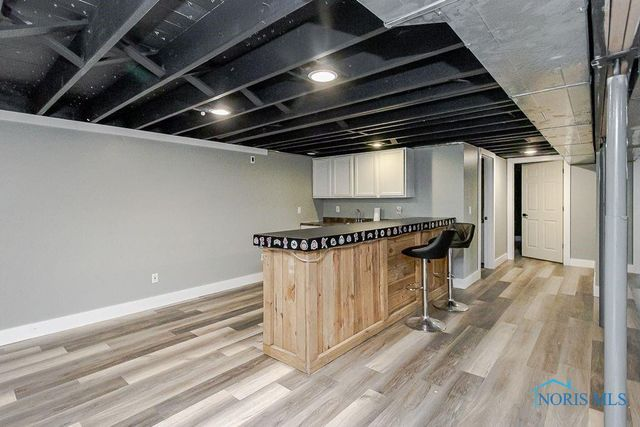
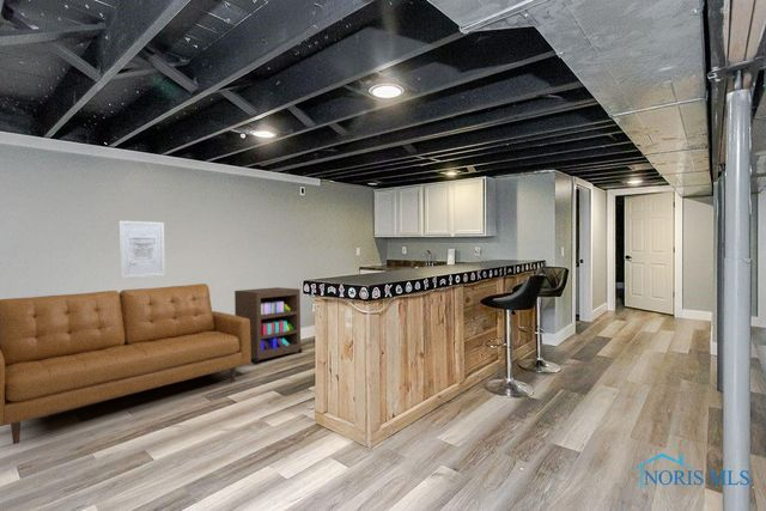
+ wall art [117,219,166,280]
+ storage cabinet [233,286,304,364]
+ sofa [0,282,253,445]
